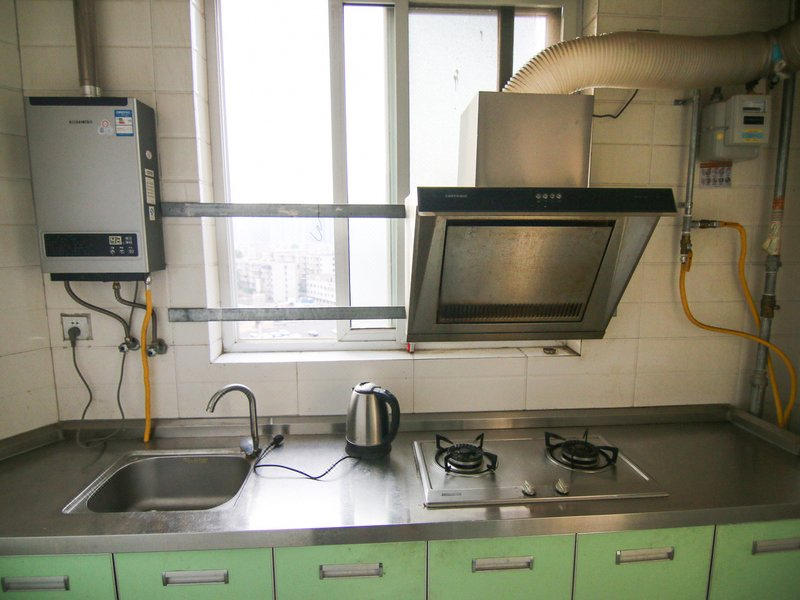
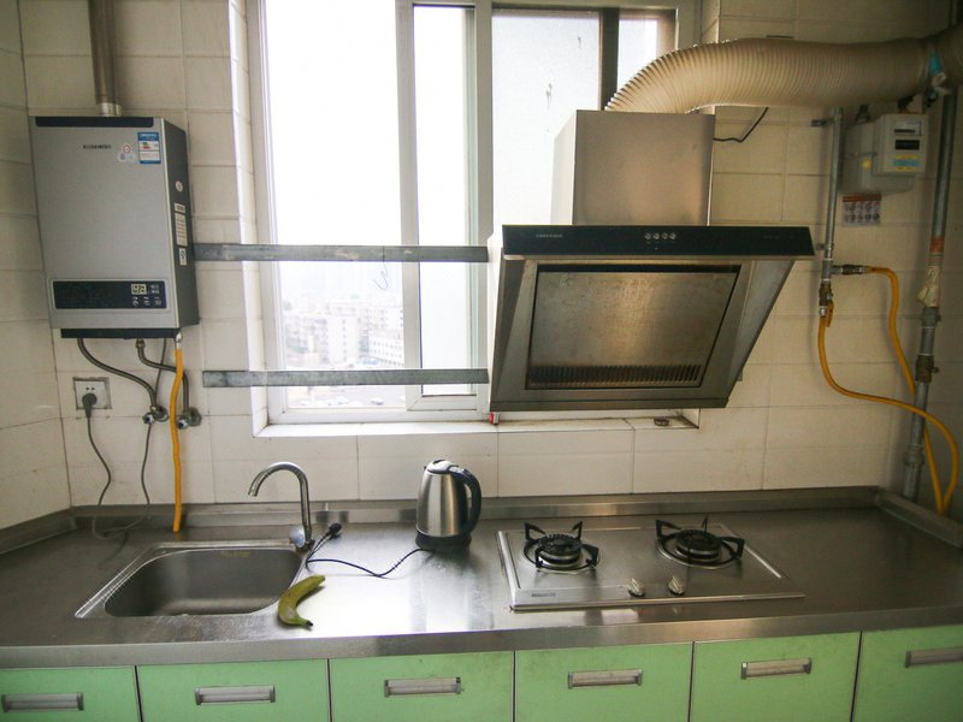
+ banana [277,574,326,628]
